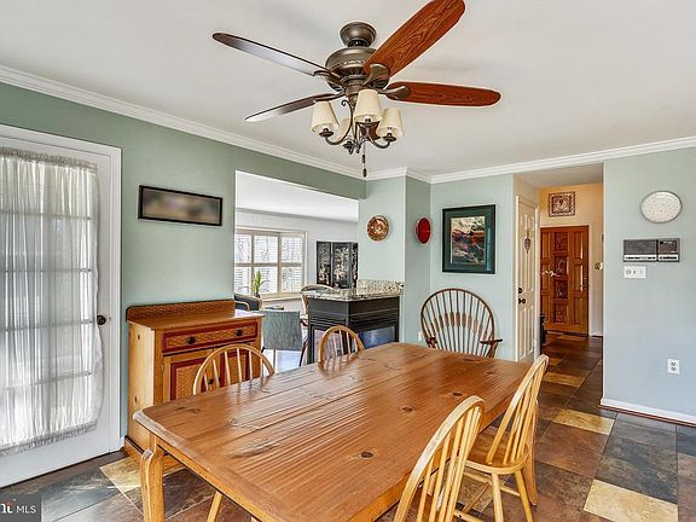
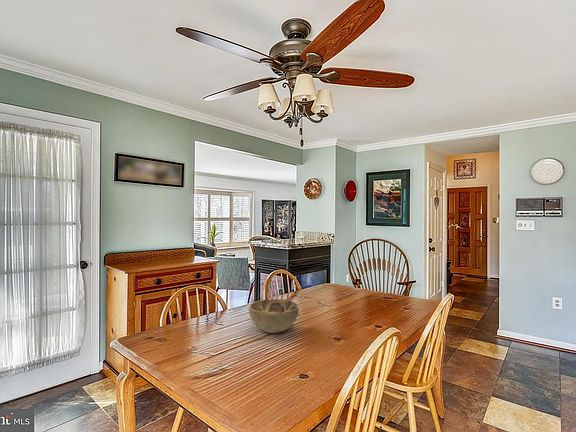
+ decorative bowl [248,298,300,334]
